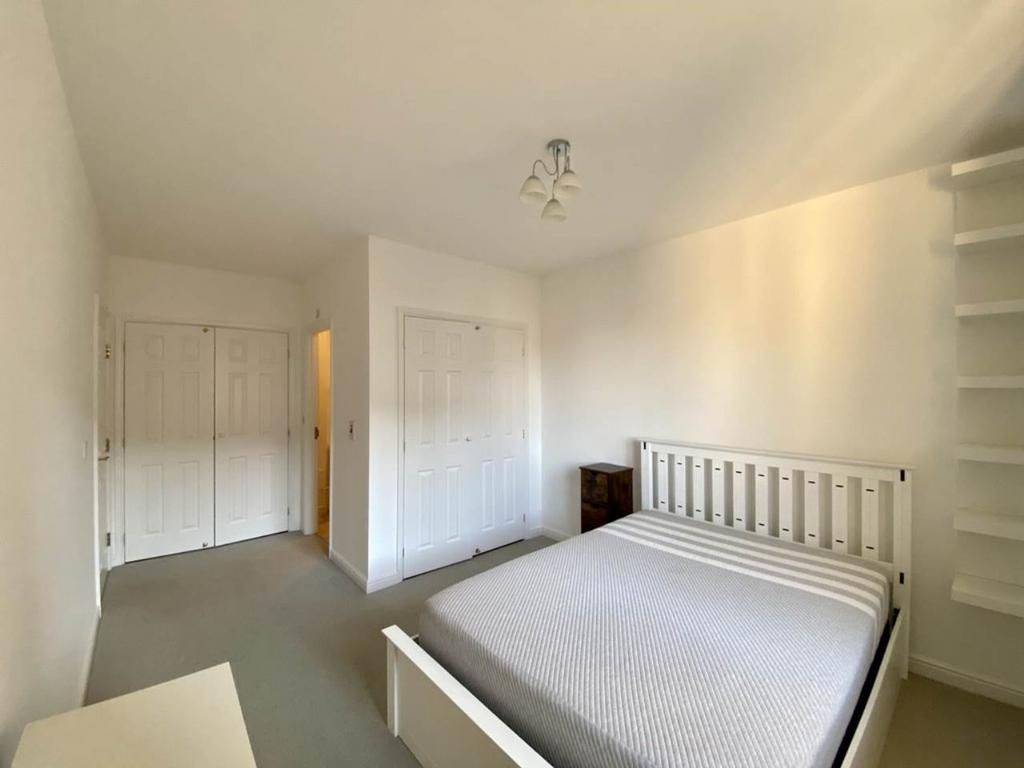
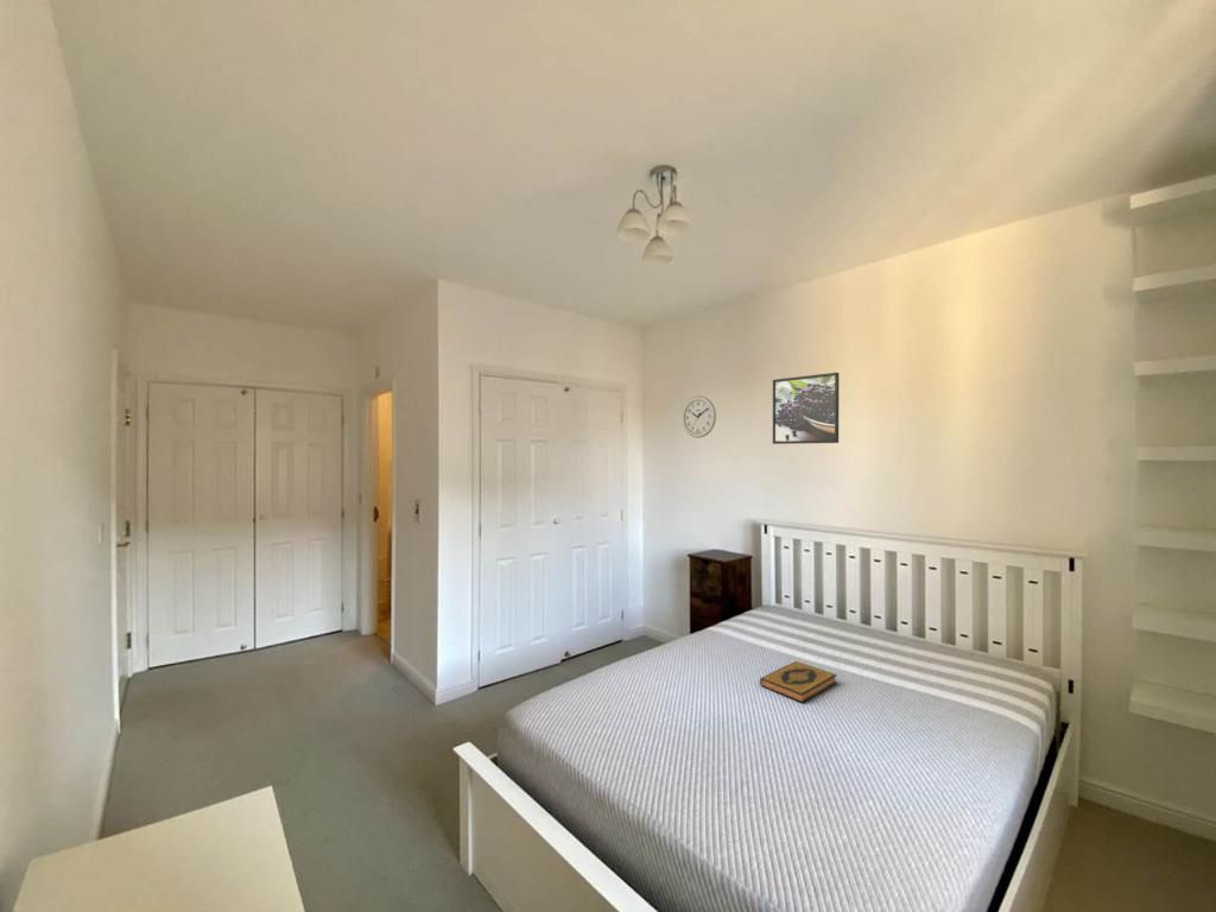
+ wall clock [680,395,717,439]
+ hardback book [759,660,838,704]
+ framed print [772,372,840,445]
